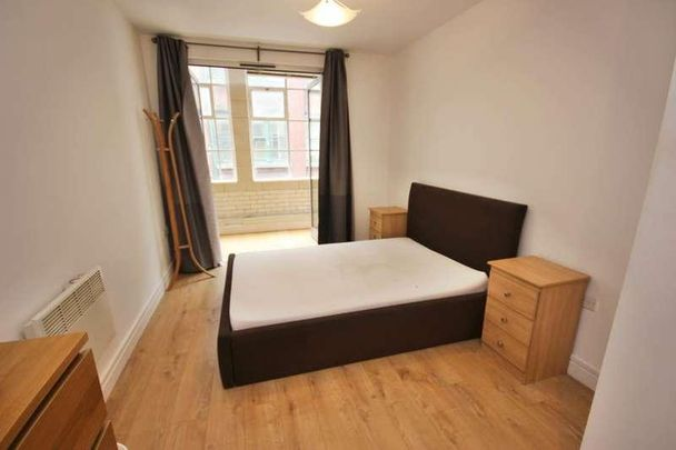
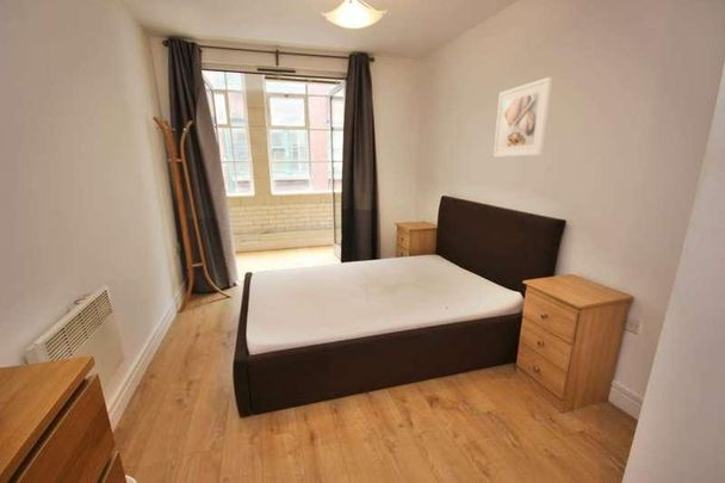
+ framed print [492,76,553,159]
